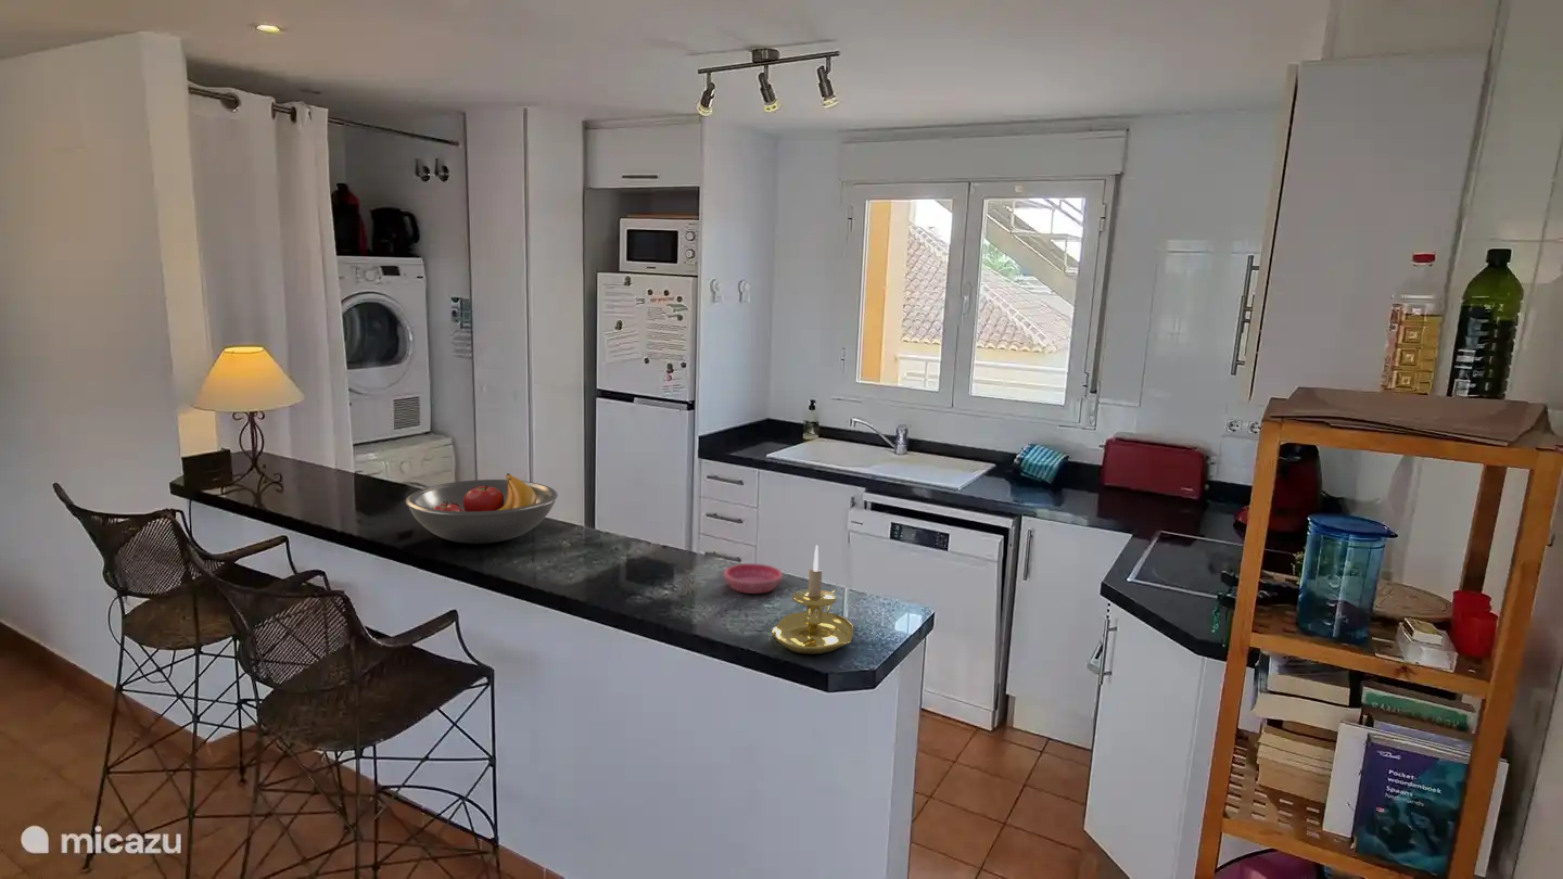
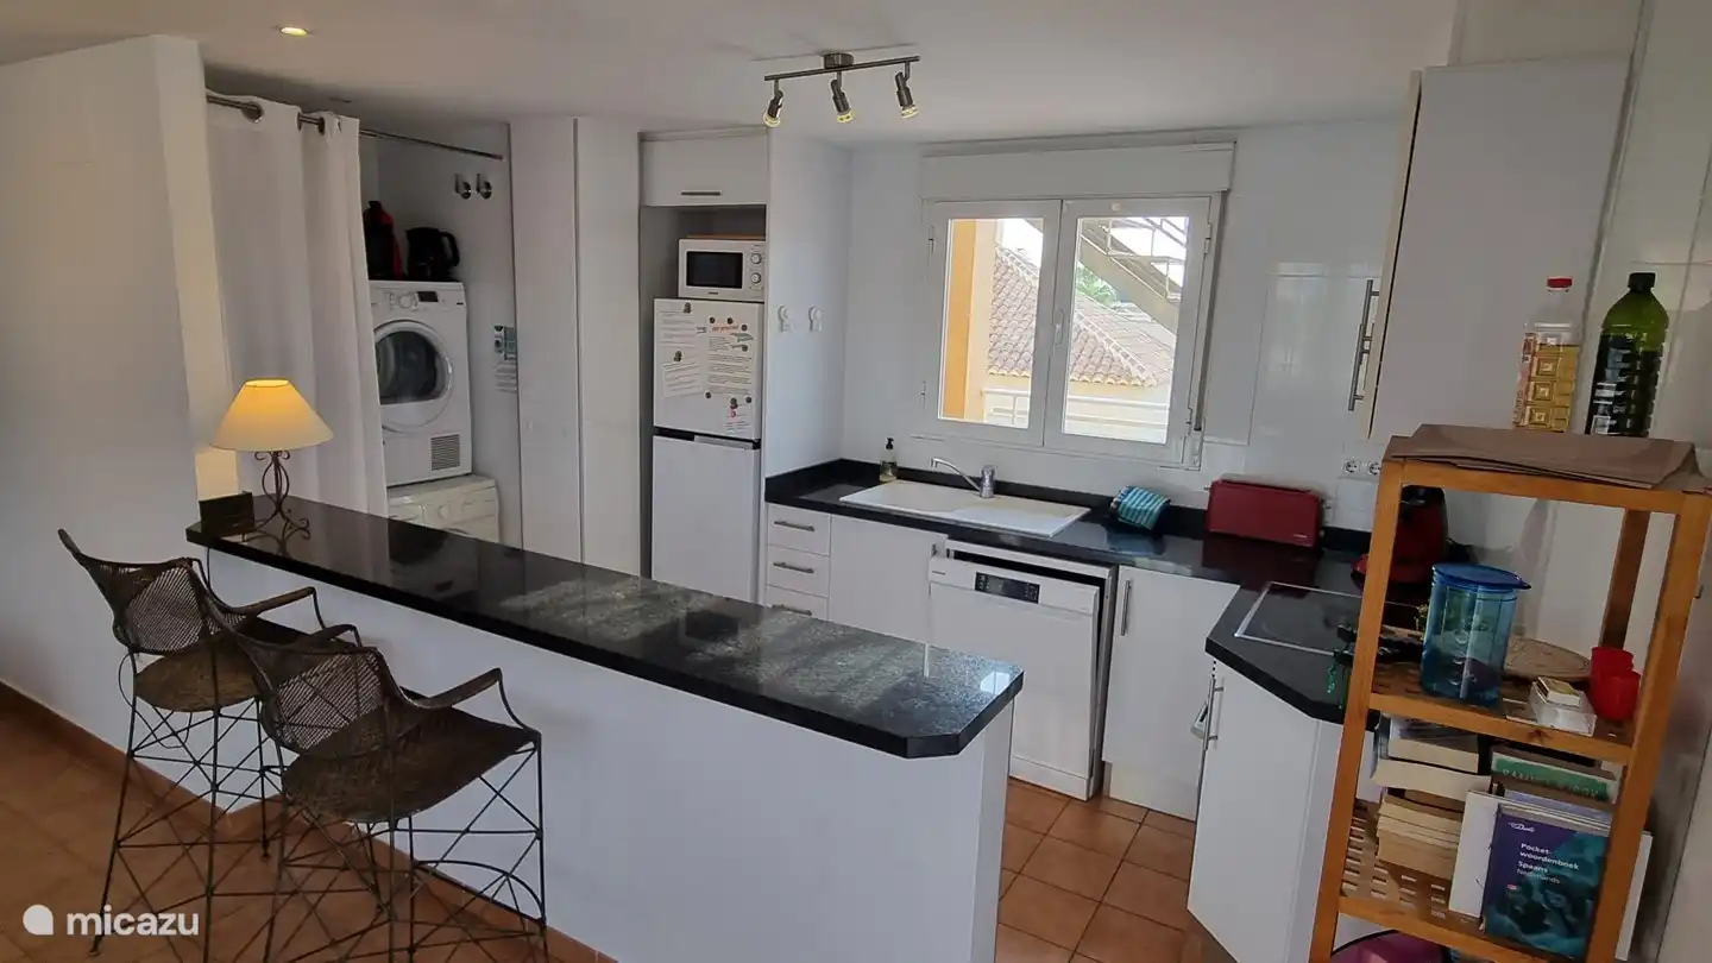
- candle holder [771,545,854,655]
- fruit bowl [405,472,559,545]
- saucer [723,562,784,595]
